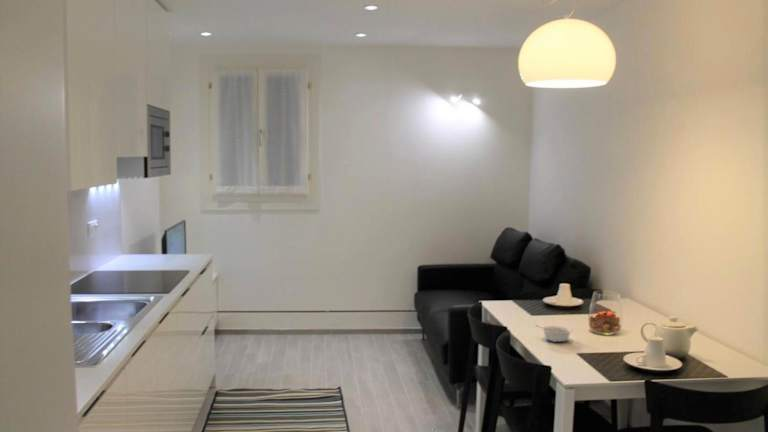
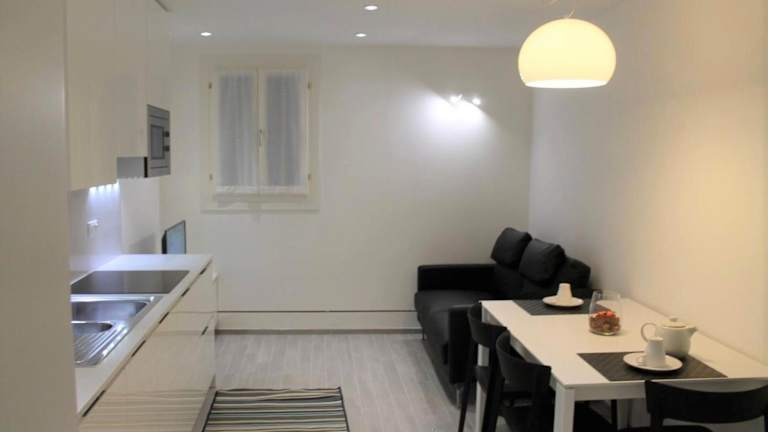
- legume [534,324,574,343]
